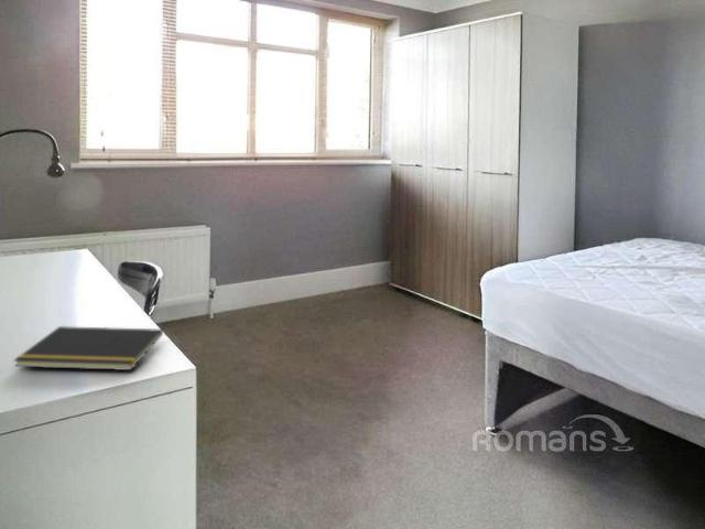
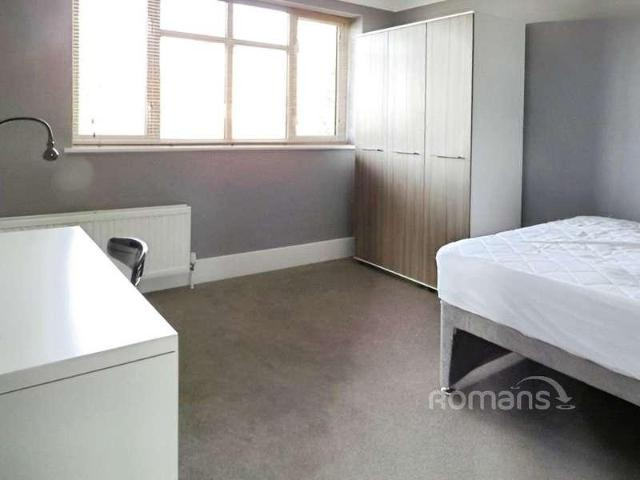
- notepad [12,325,164,371]
